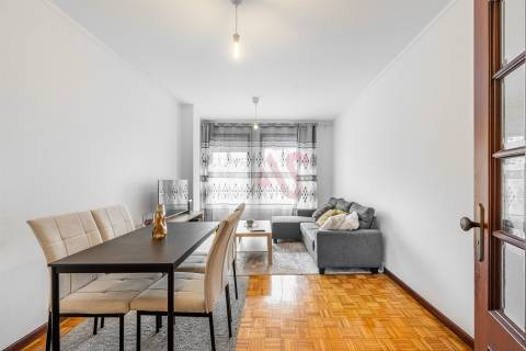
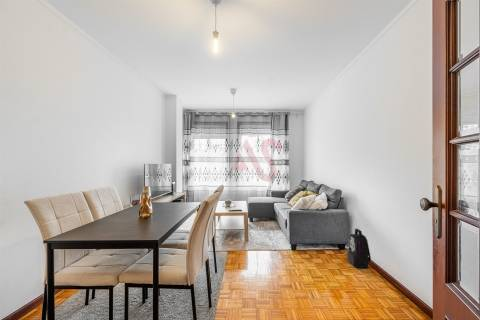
+ backpack [346,228,372,269]
